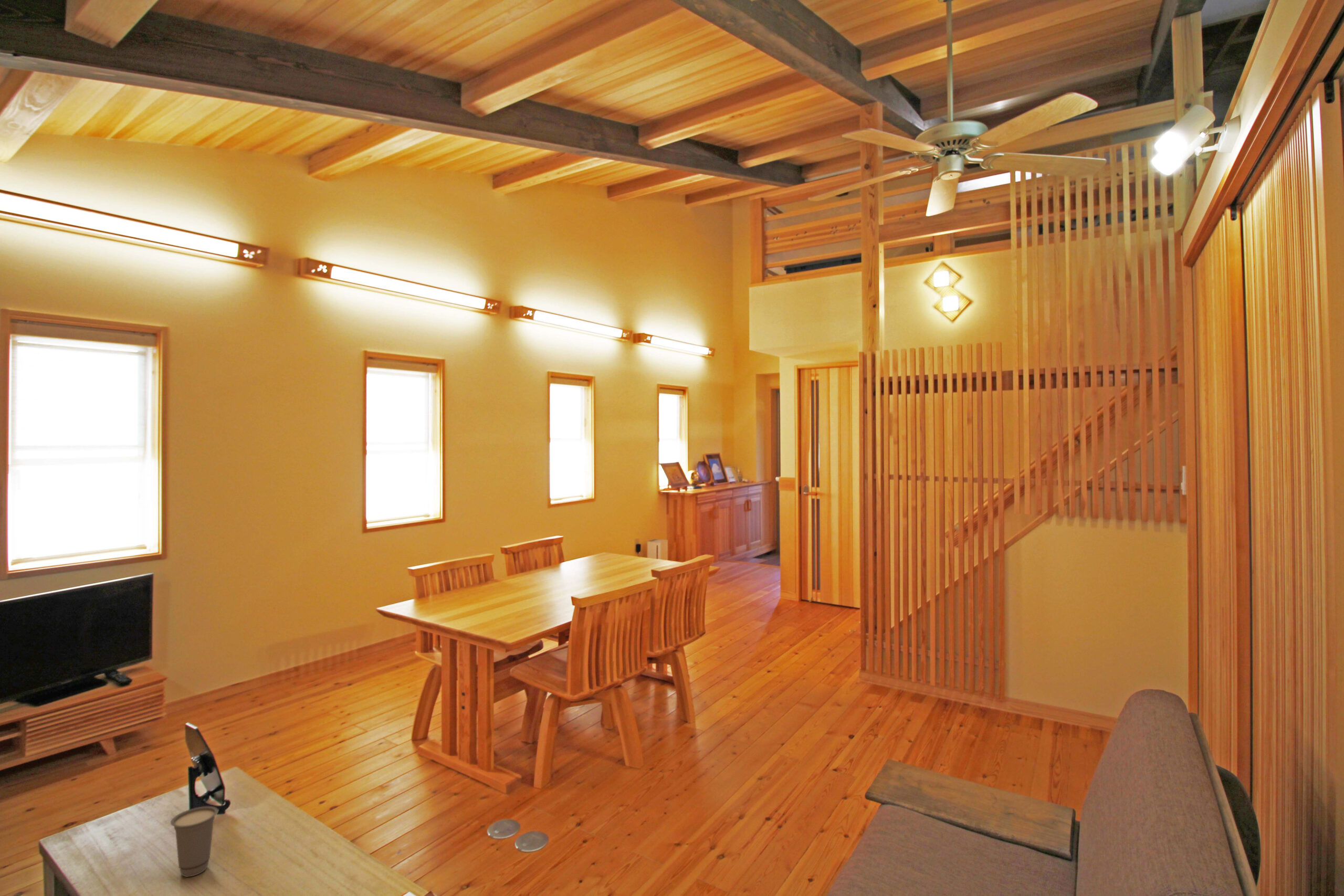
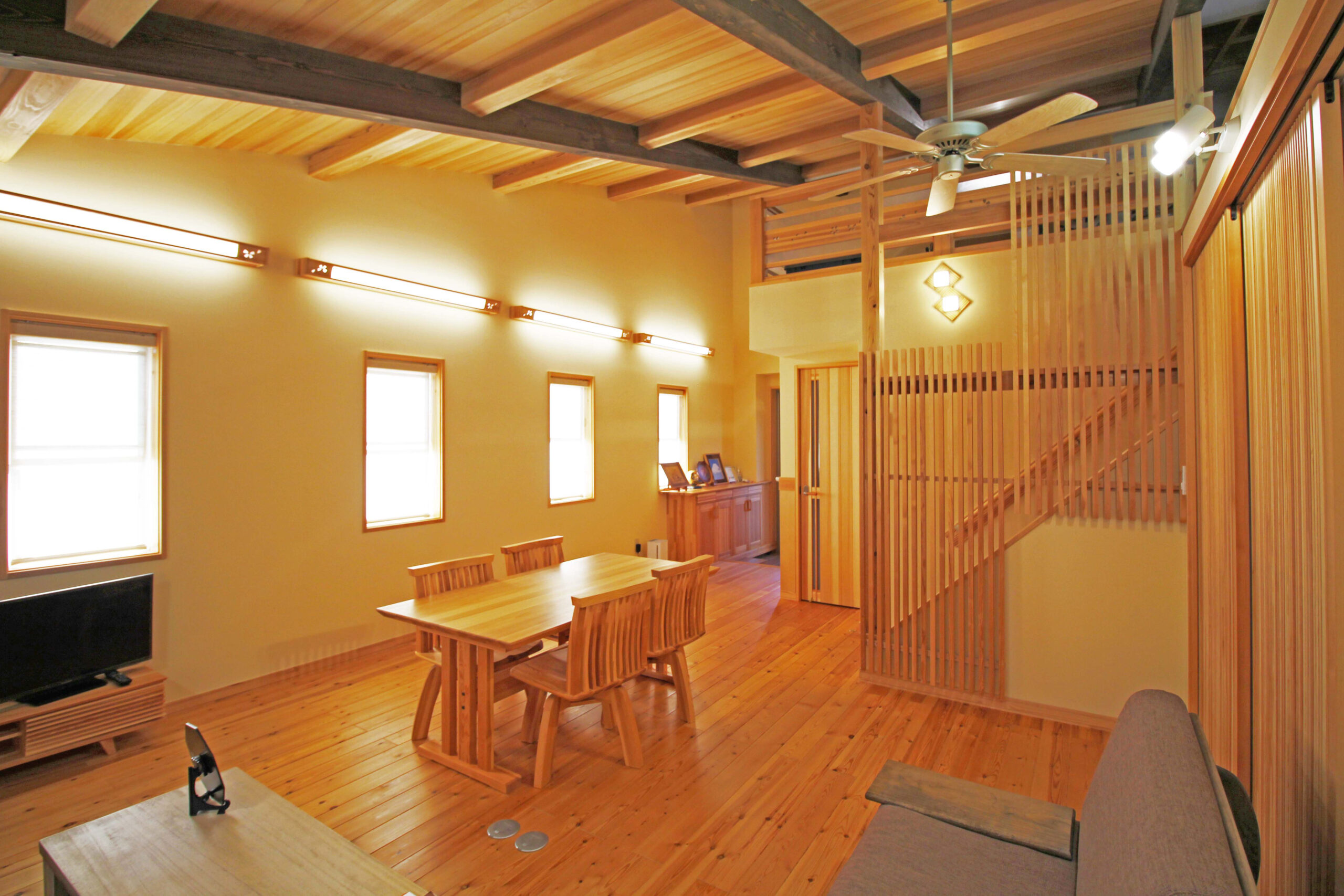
- cup [170,806,218,878]
